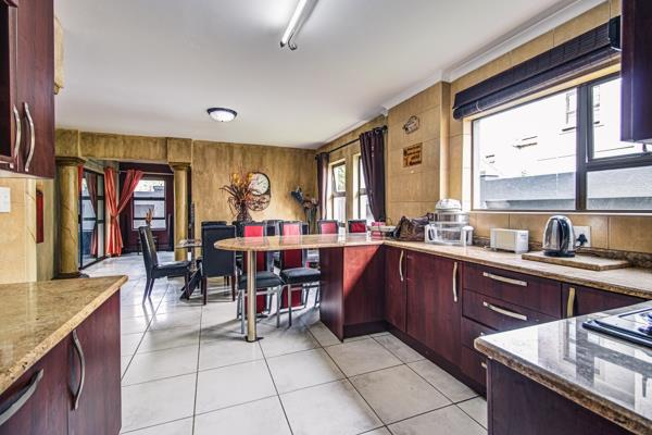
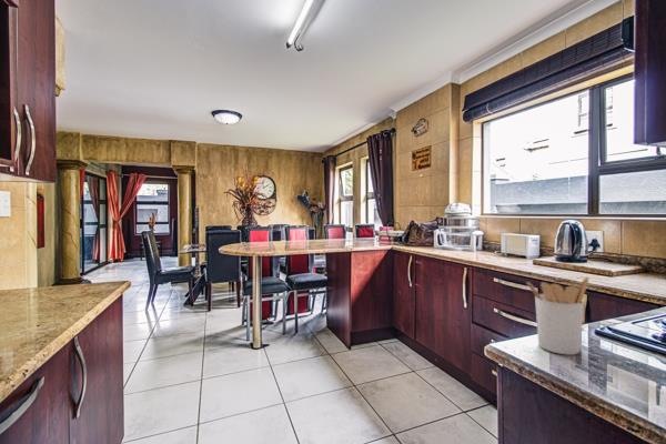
+ utensil holder [525,276,589,356]
